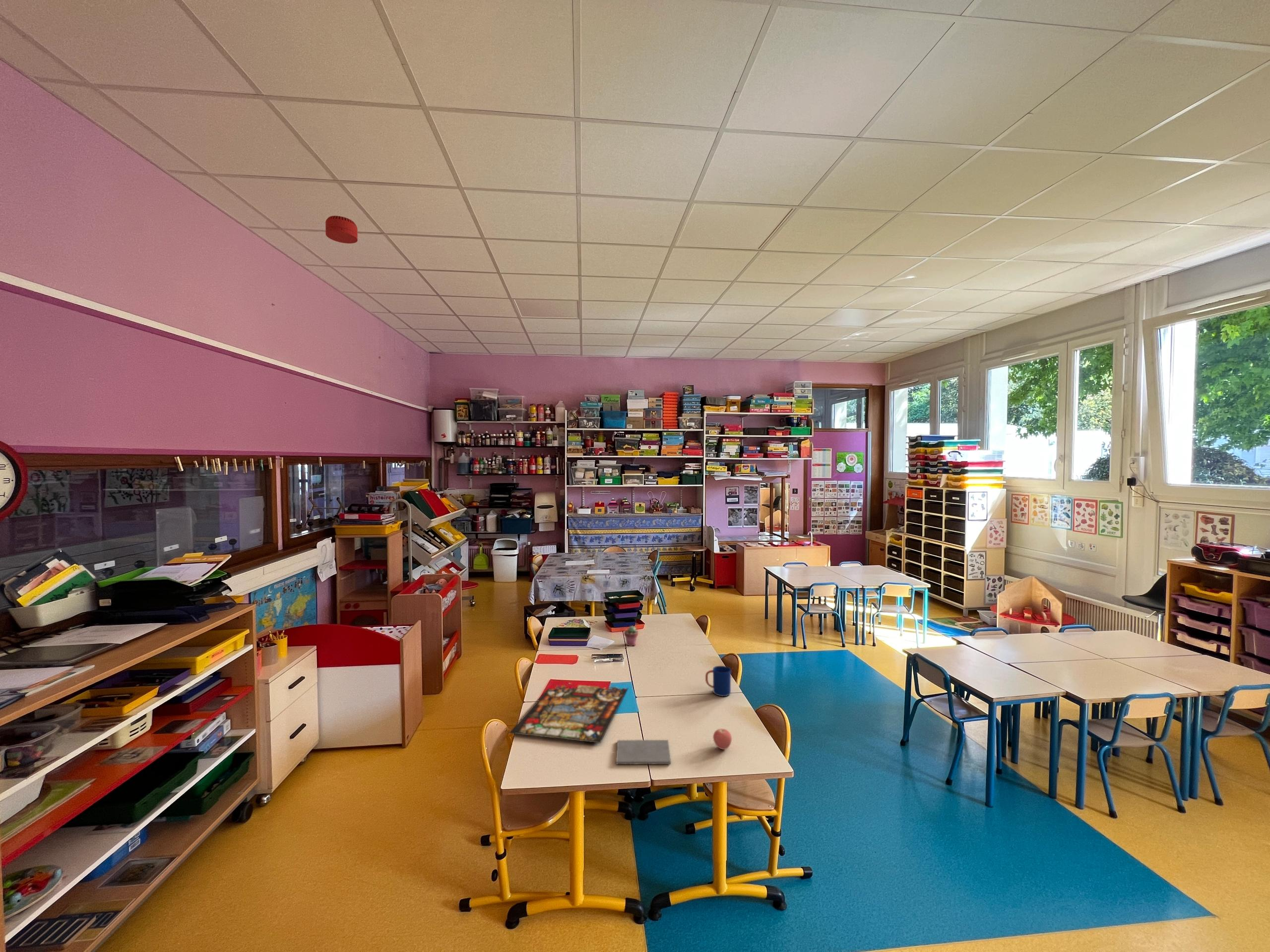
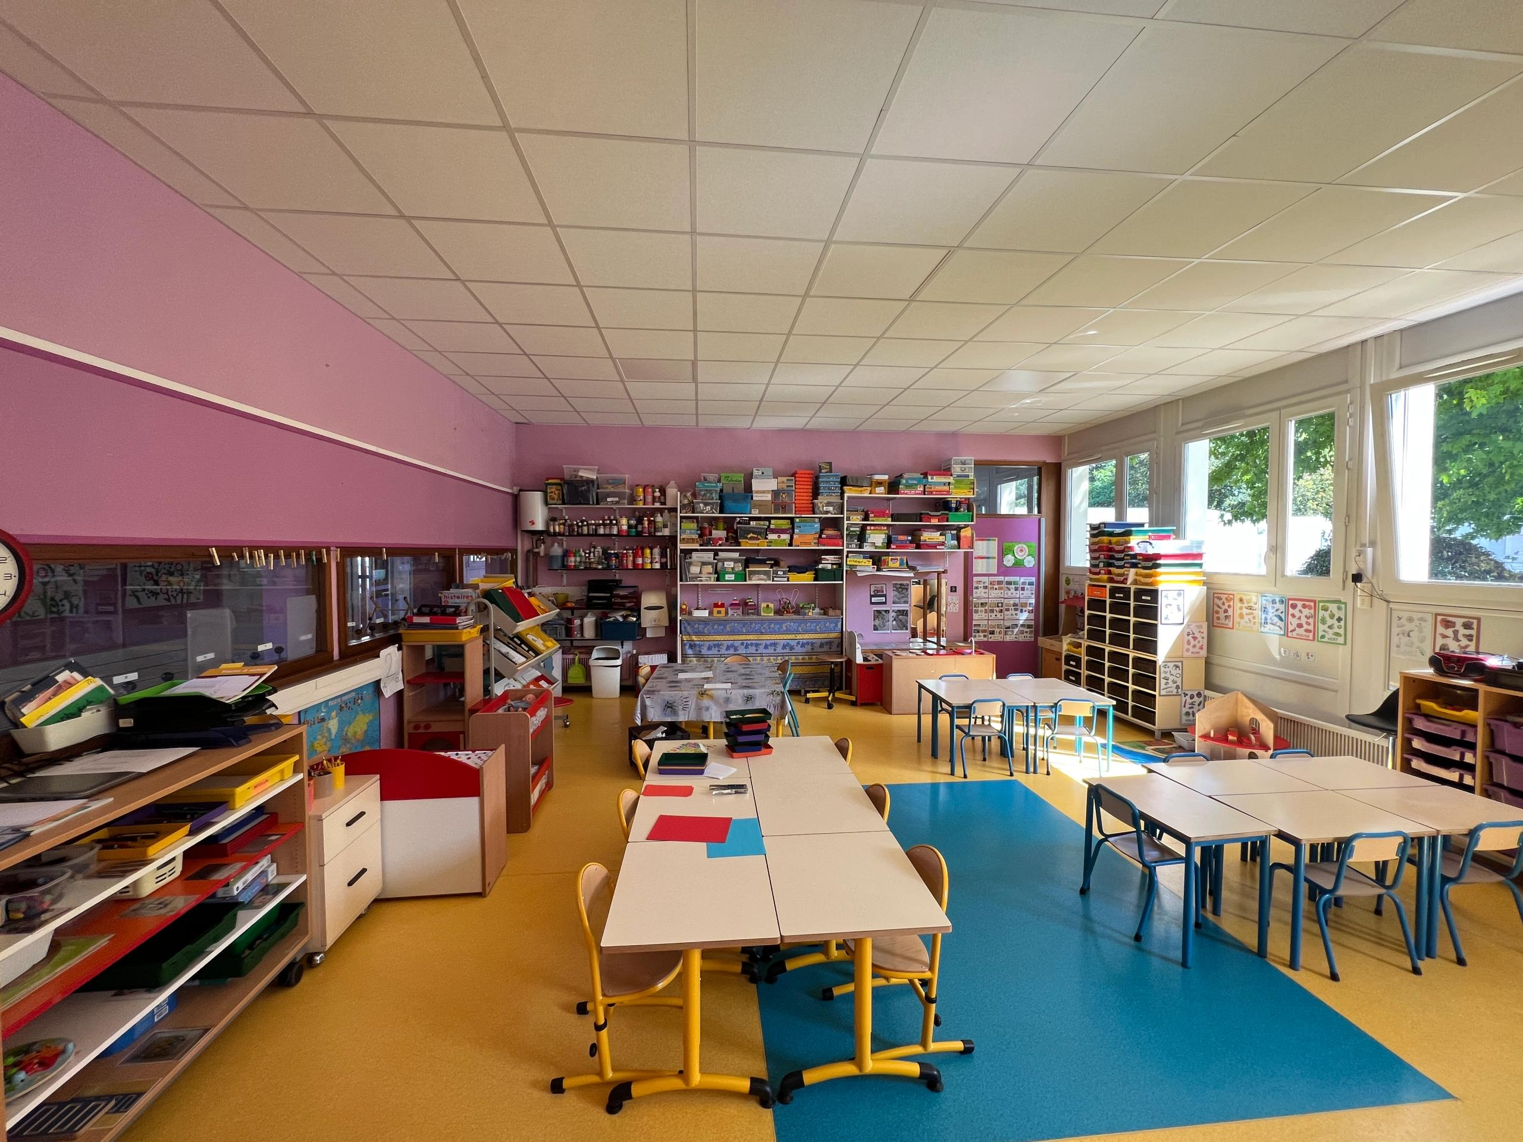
- stained glass panel [508,682,629,744]
- mug [705,665,731,697]
- potted succulent [624,625,639,647]
- smoke detector [325,215,358,244]
- apple [712,728,732,750]
- notepad [616,739,671,765]
